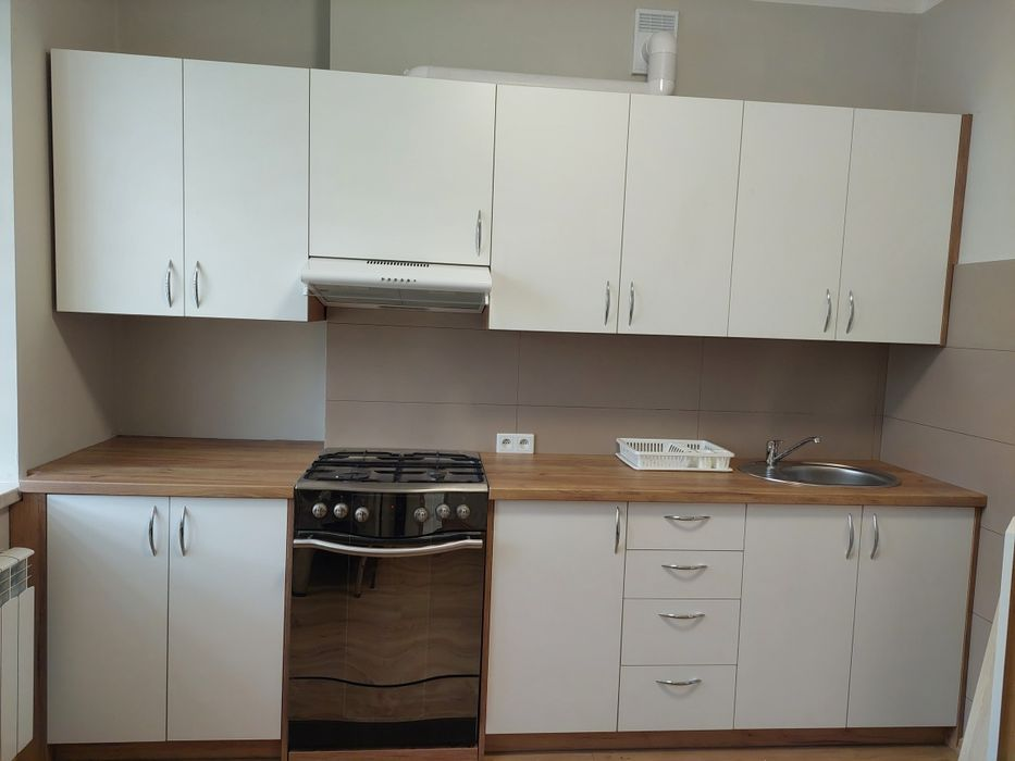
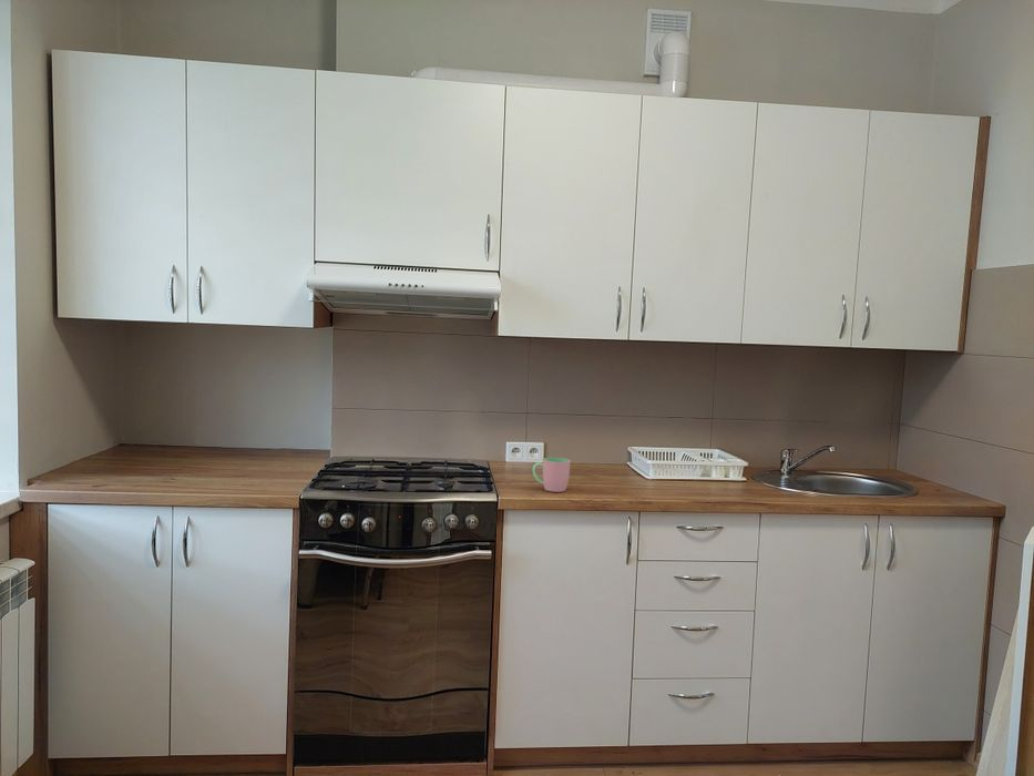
+ cup [532,457,571,493]
